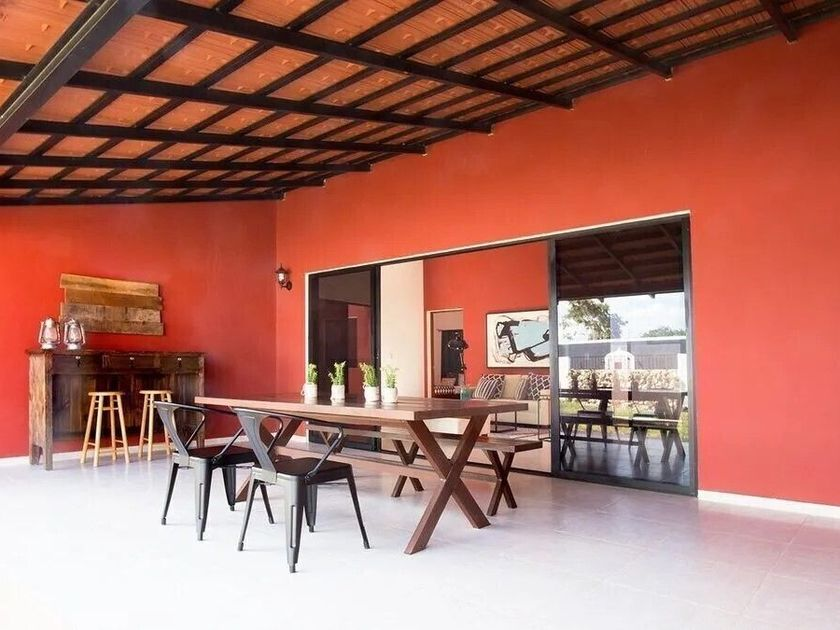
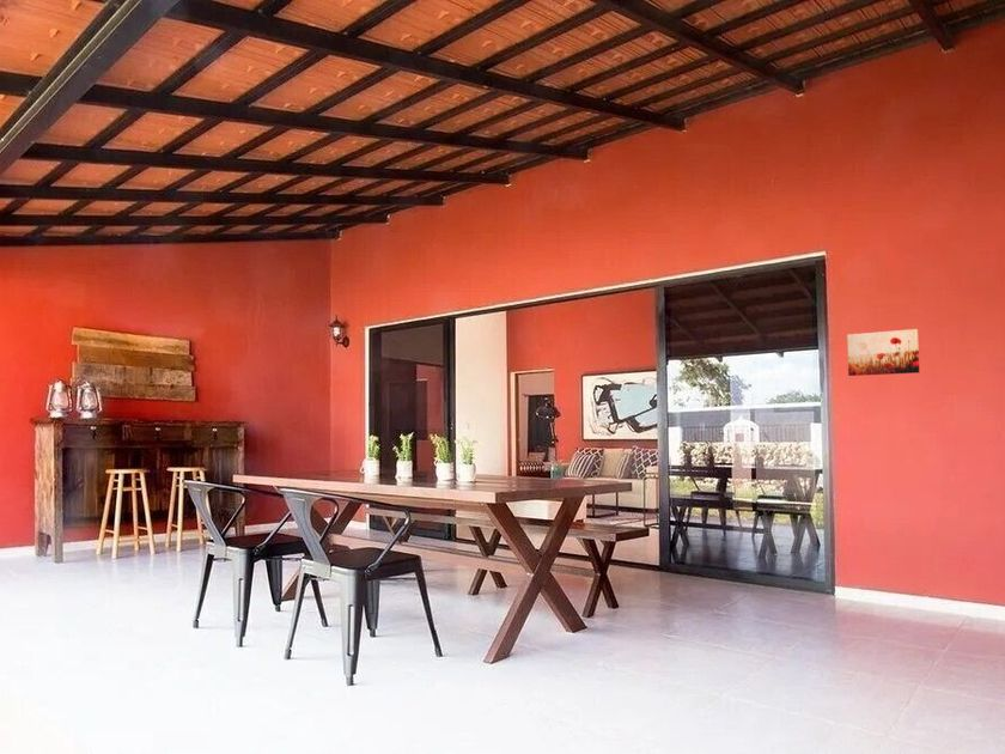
+ wall art [846,328,920,377]
